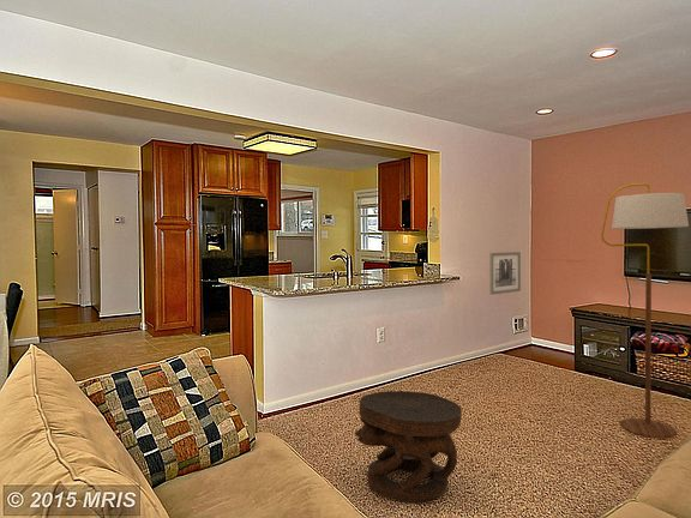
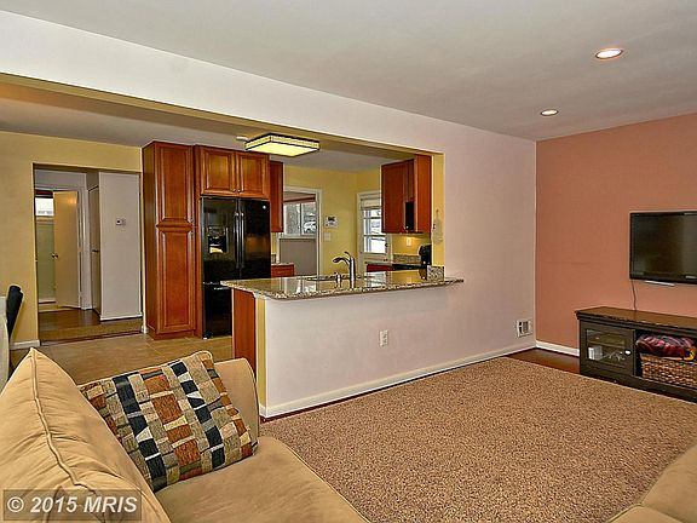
- side table [354,390,463,504]
- wall art [488,251,522,296]
- floor lamp [600,182,690,439]
